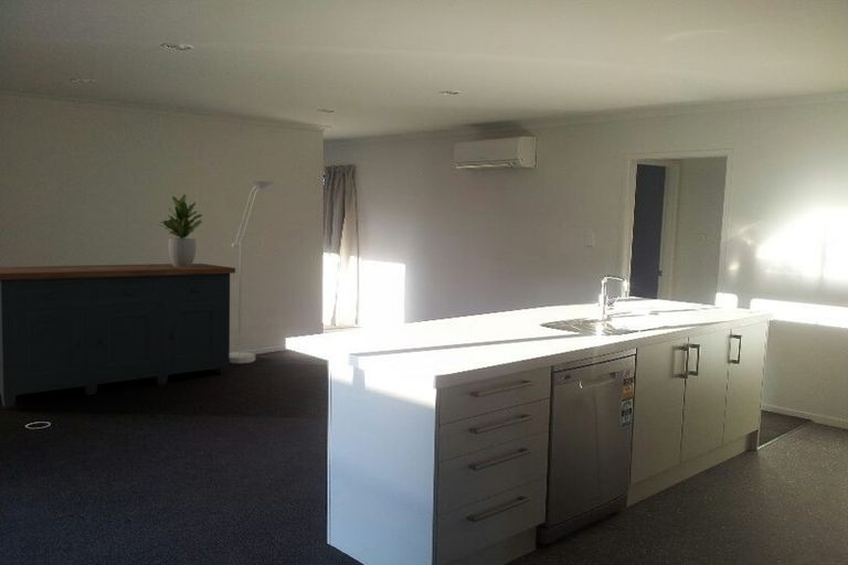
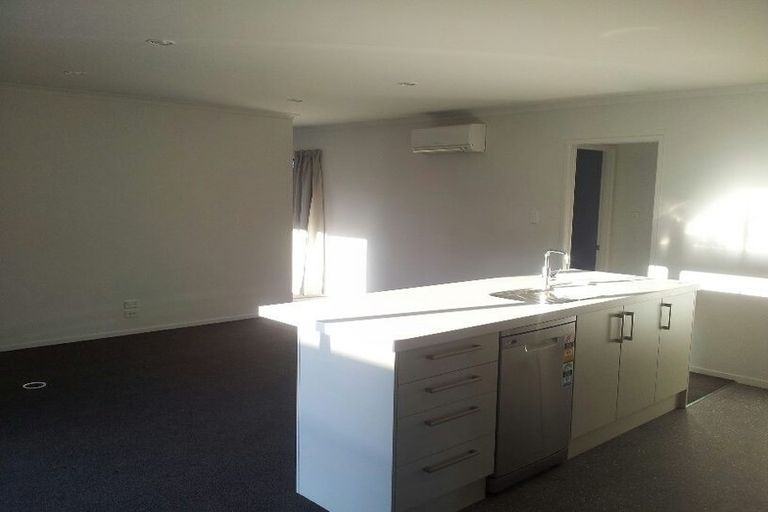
- sideboard [0,263,236,408]
- floor lamp [230,180,276,364]
- potted plant [156,192,203,267]
